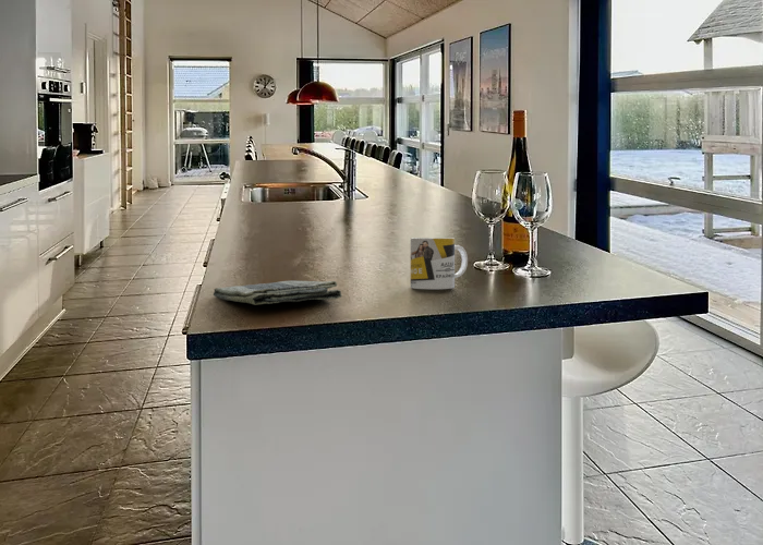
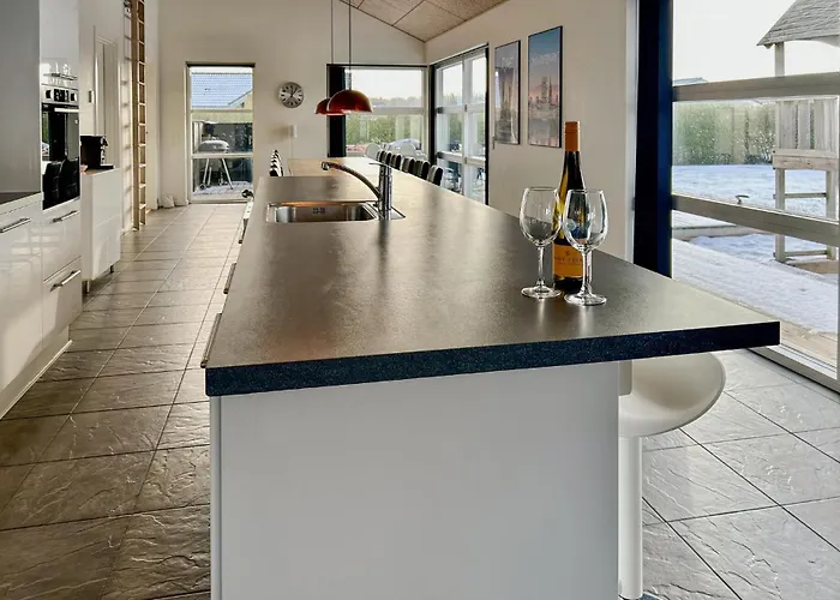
- mug [410,237,469,290]
- dish towel [213,280,343,306]
